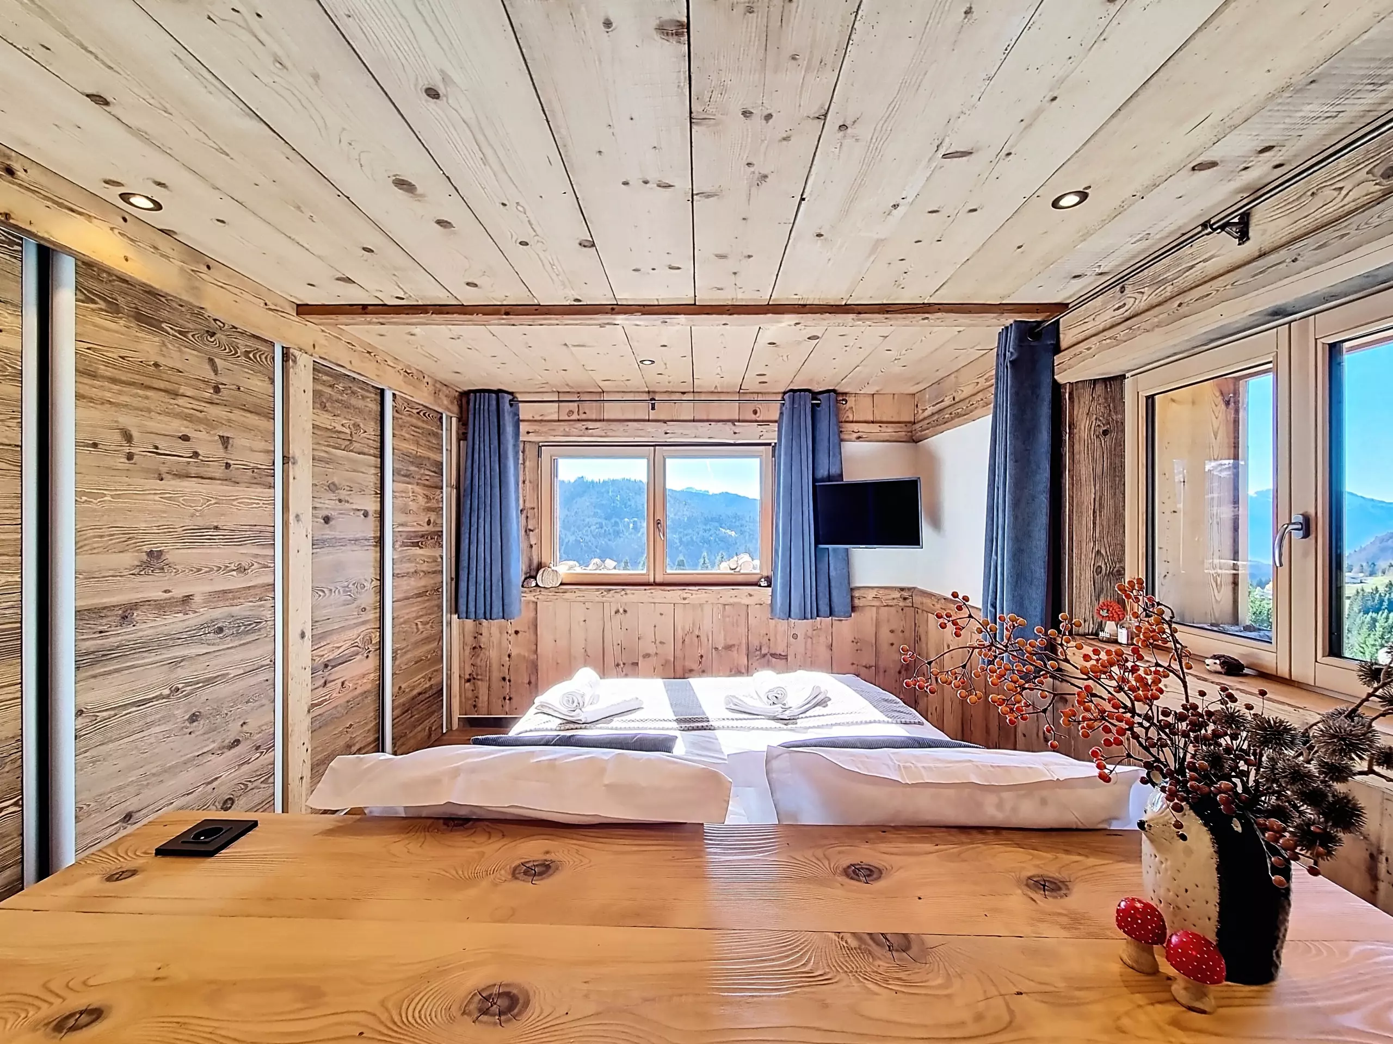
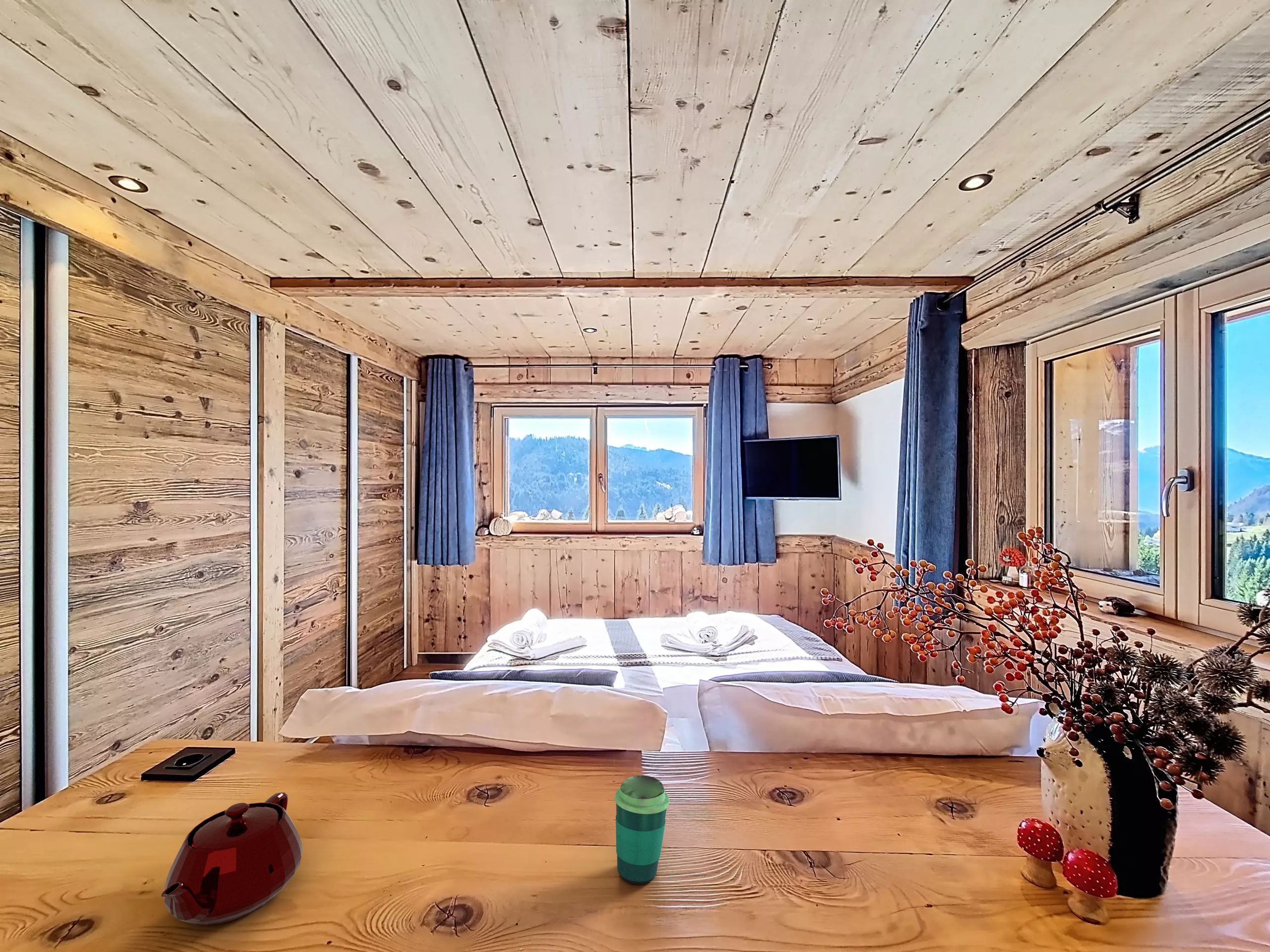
+ teapot [161,792,303,926]
+ cup [614,775,670,885]
